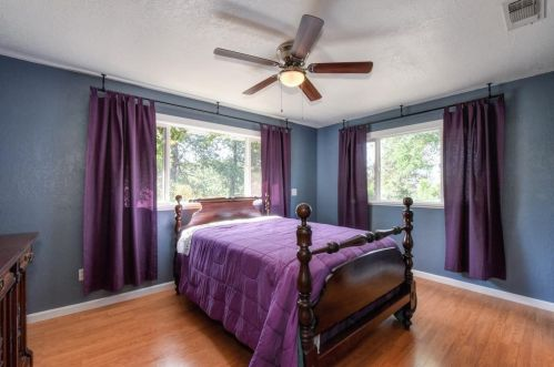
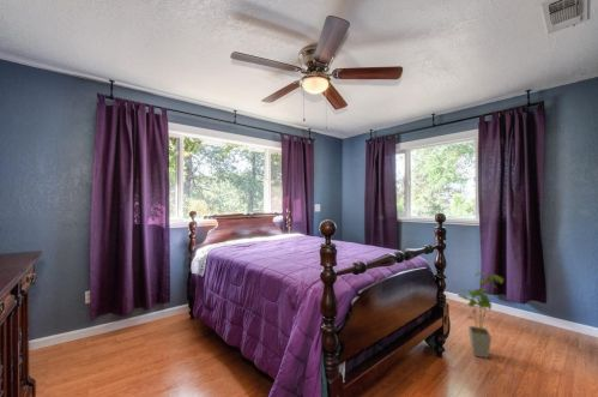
+ house plant [457,271,505,360]
